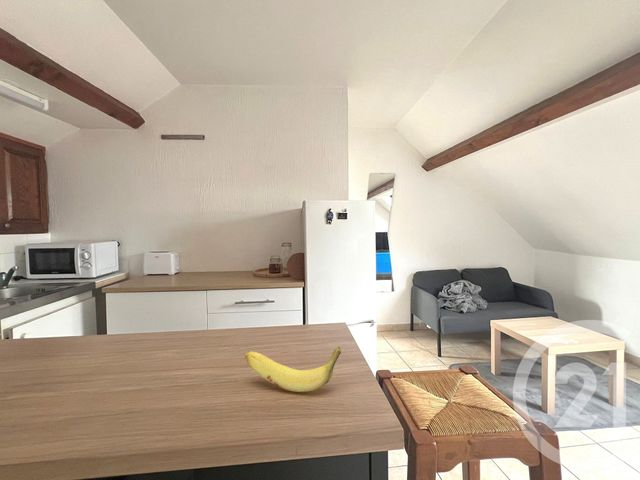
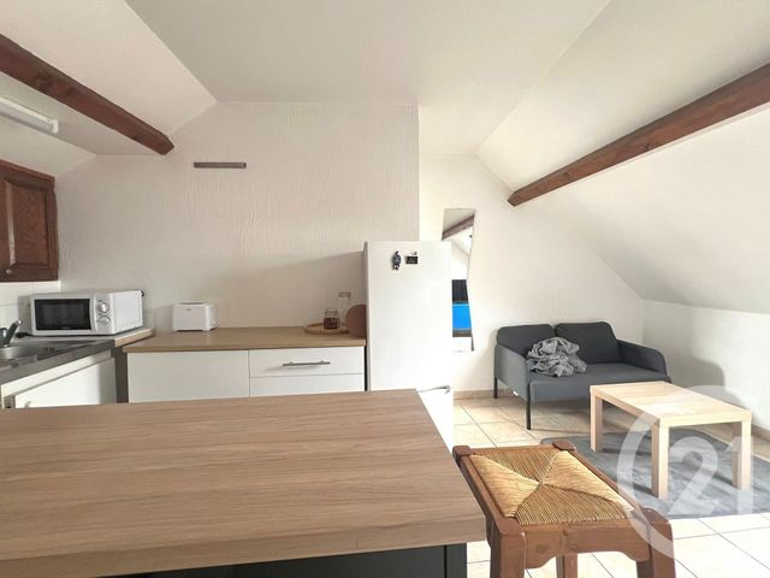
- banana [244,346,342,393]
